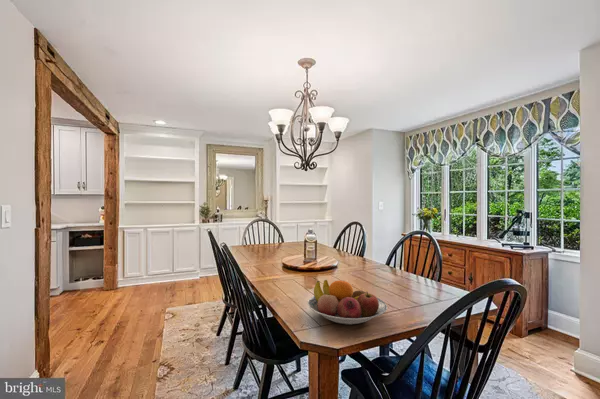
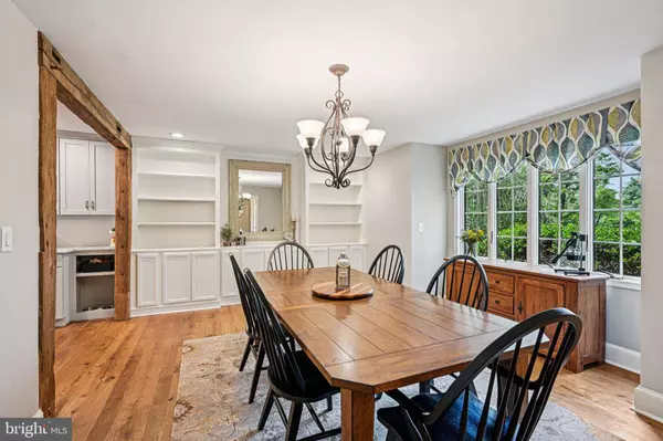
- fruit bowl [307,279,388,325]
